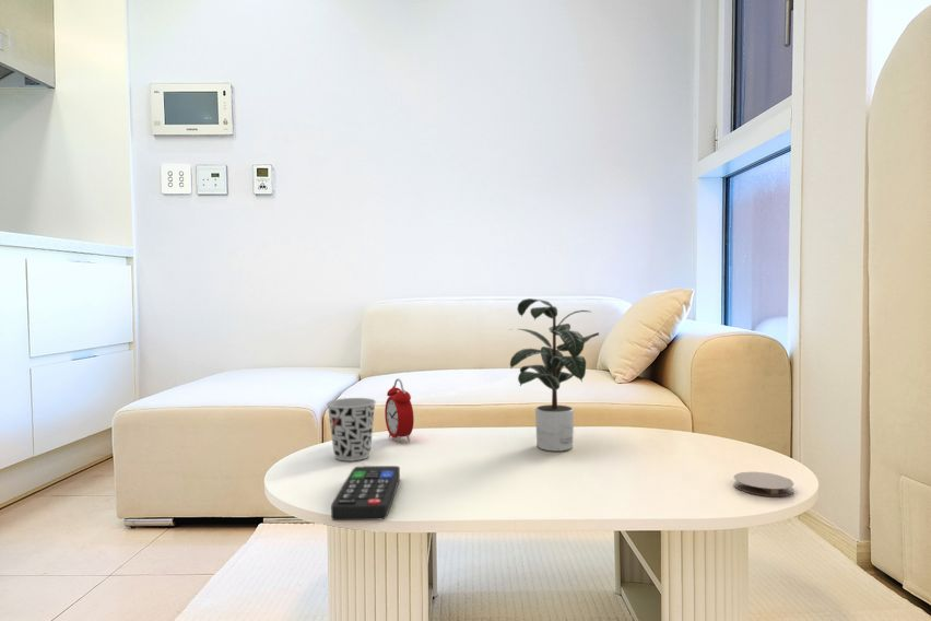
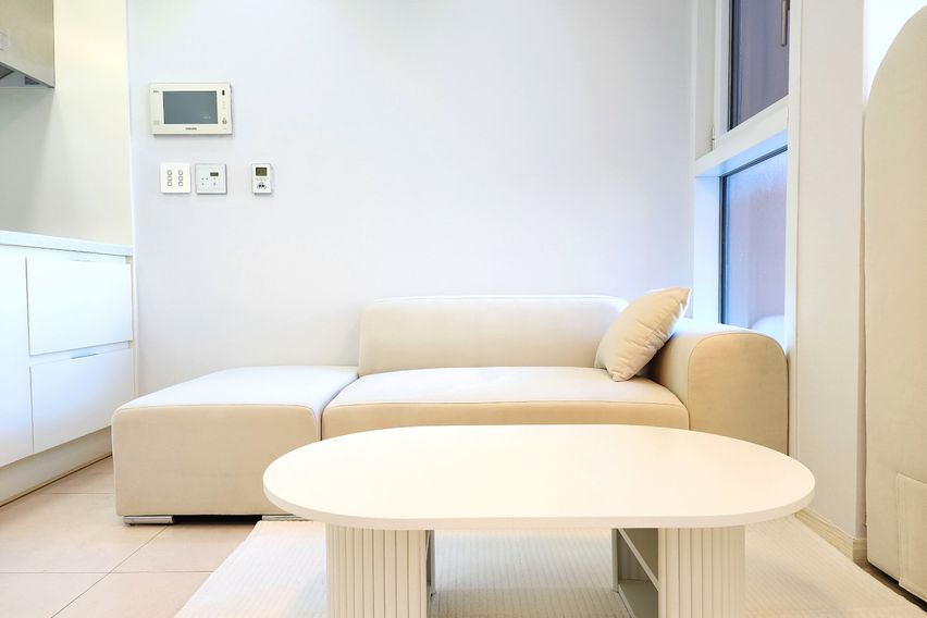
- potted plant [508,297,600,453]
- cup [326,397,377,462]
- coaster [733,471,794,497]
- alarm clock [384,377,415,444]
- remote control [330,465,401,522]
